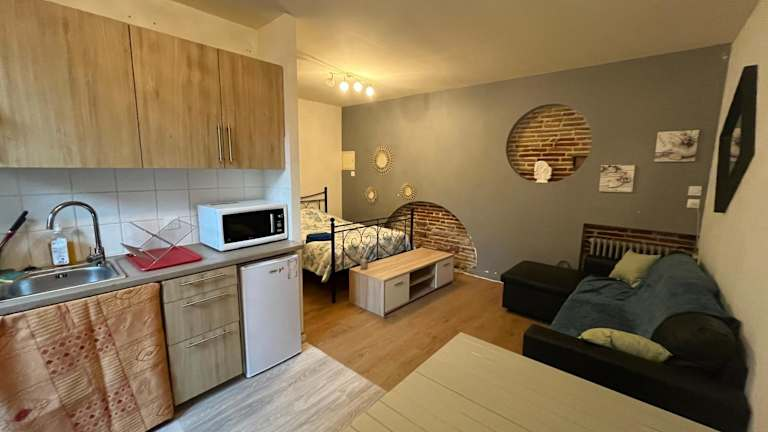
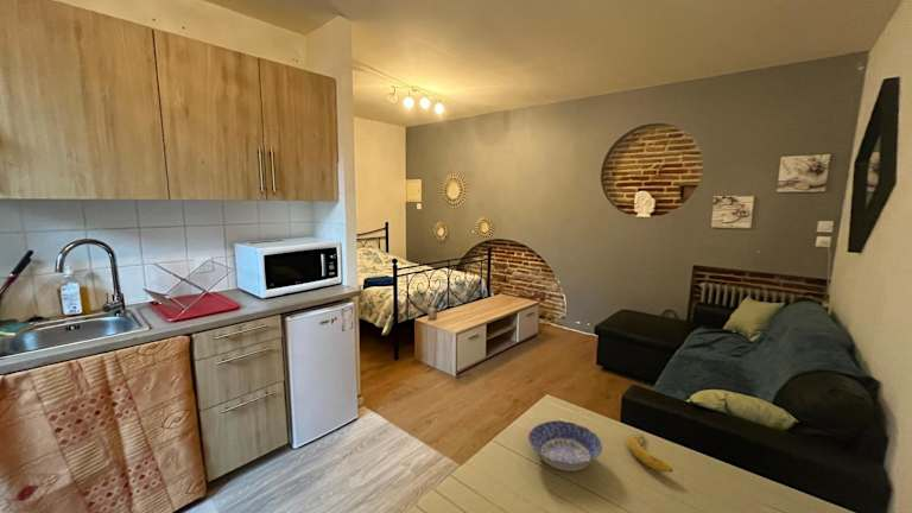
+ fruit [626,433,673,474]
+ bowl [527,419,603,473]
